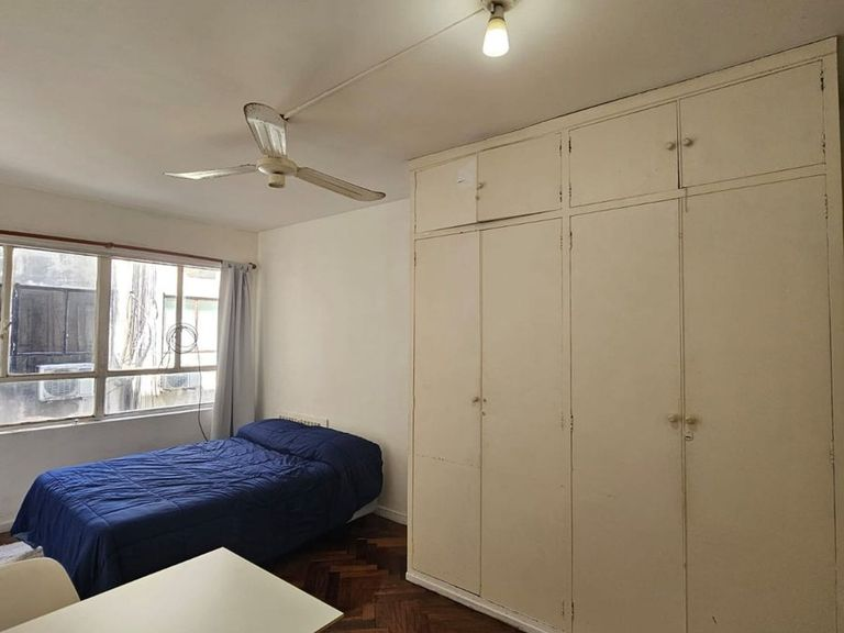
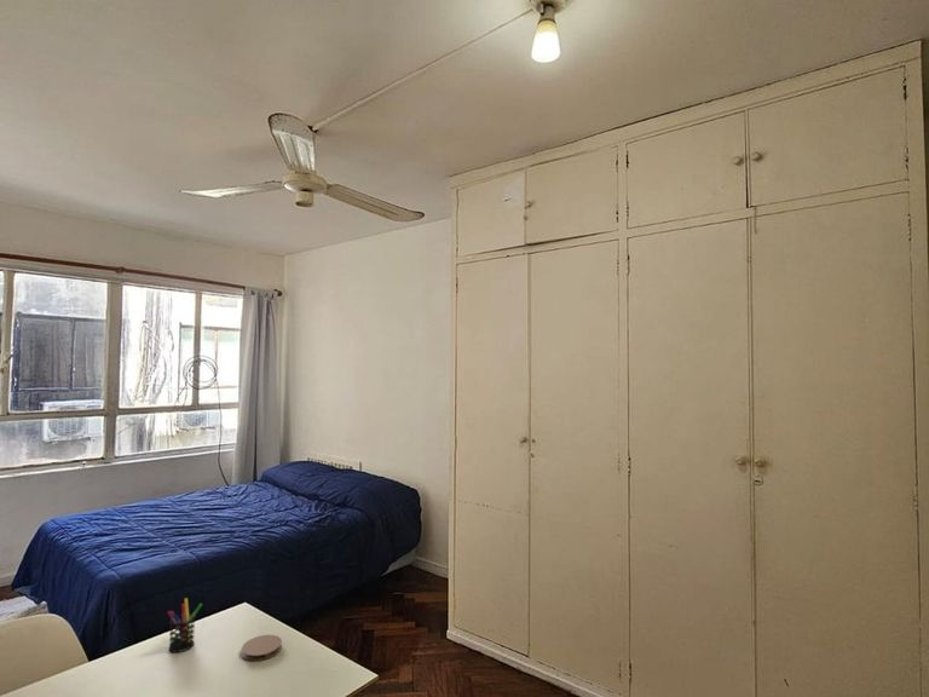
+ coaster [241,634,283,662]
+ pen holder [167,597,203,653]
